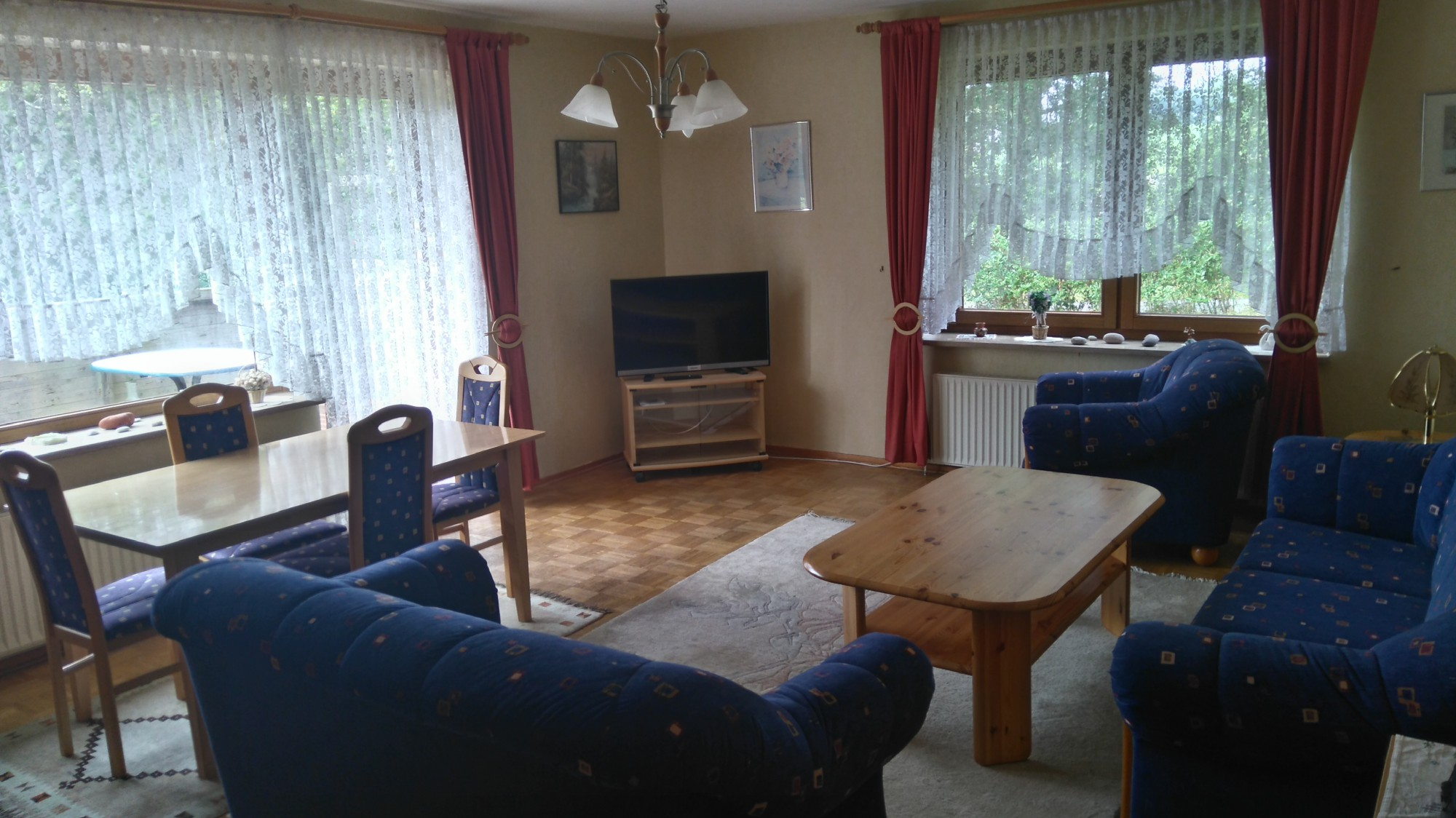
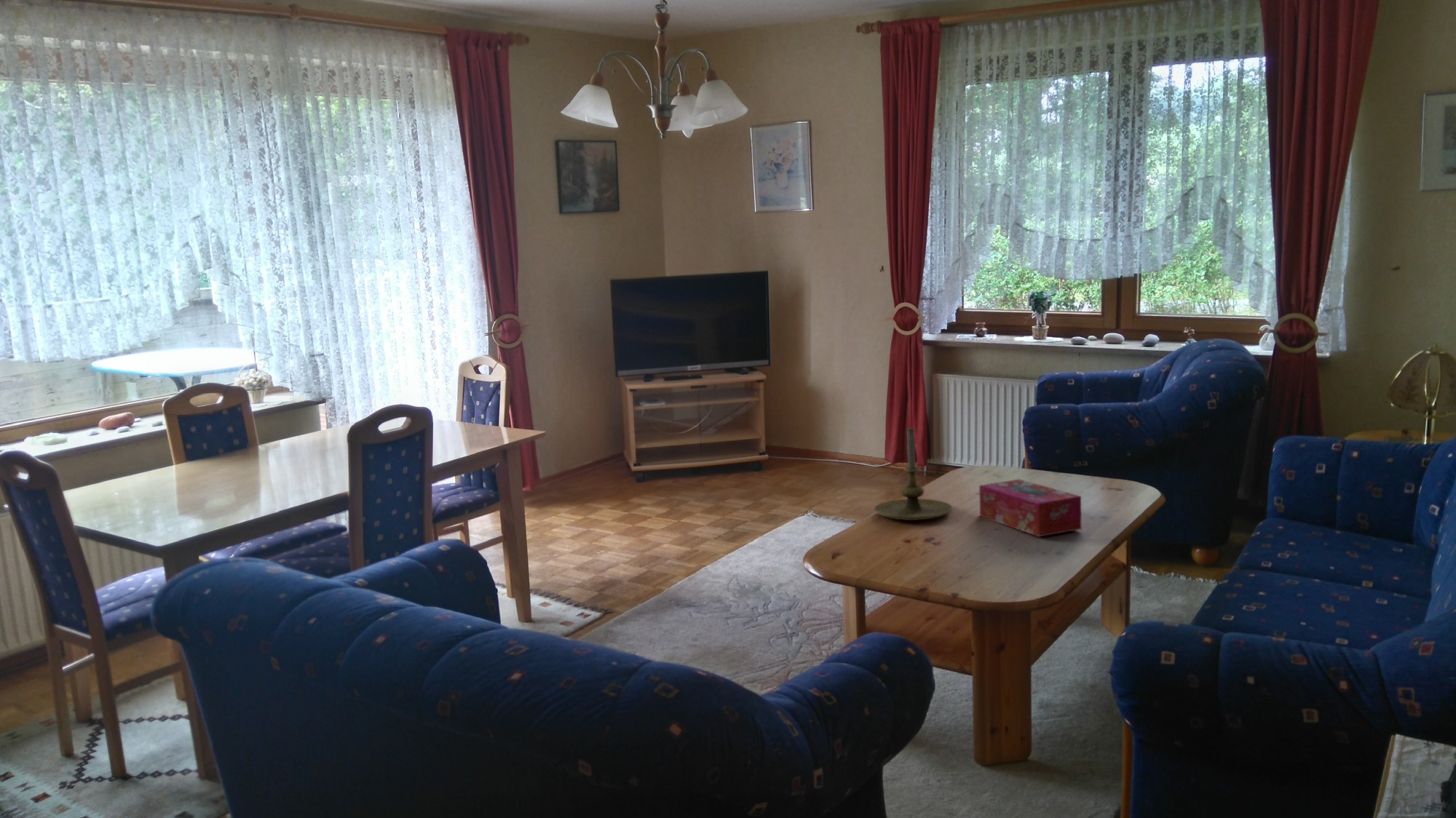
+ tissue box [978,479,1083,538]
+ candle holder [874,426,953,521]
